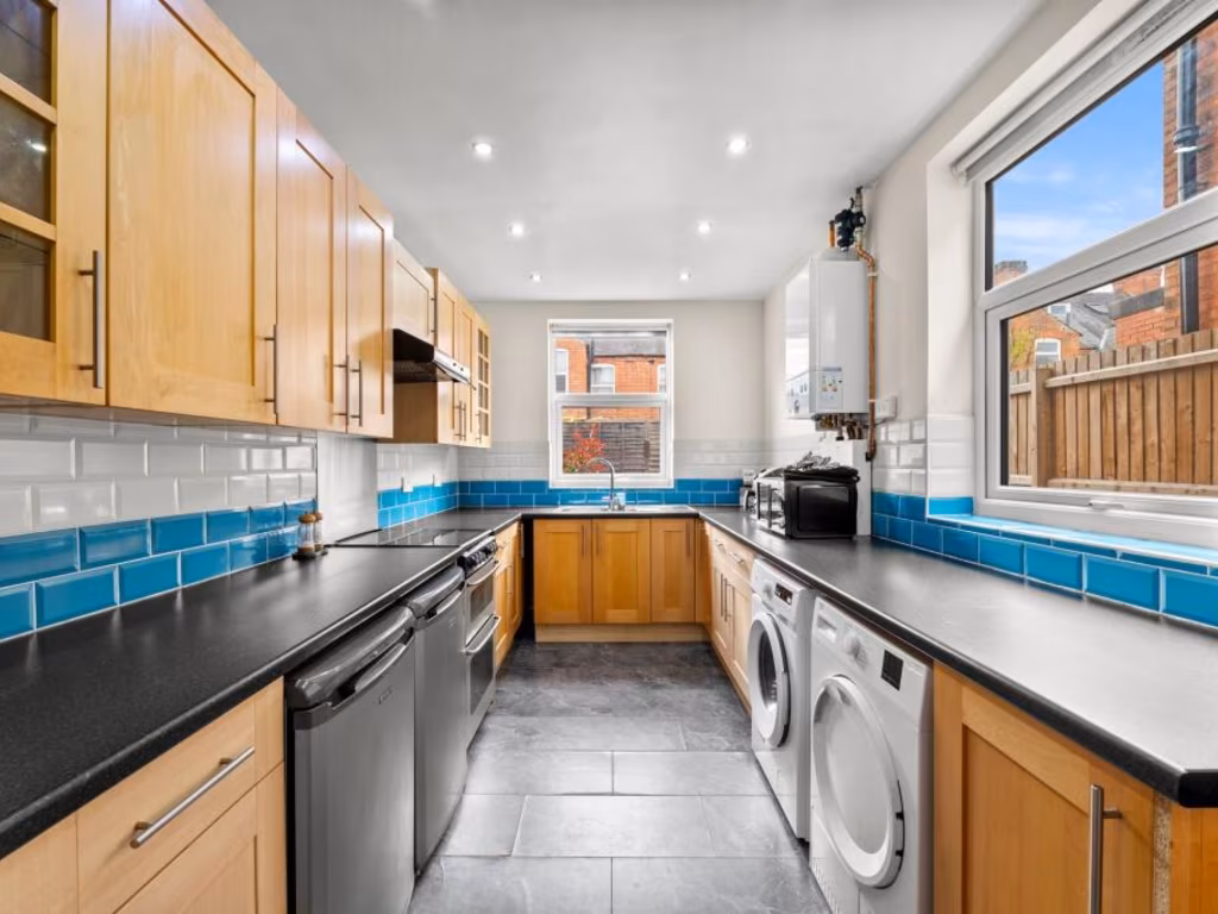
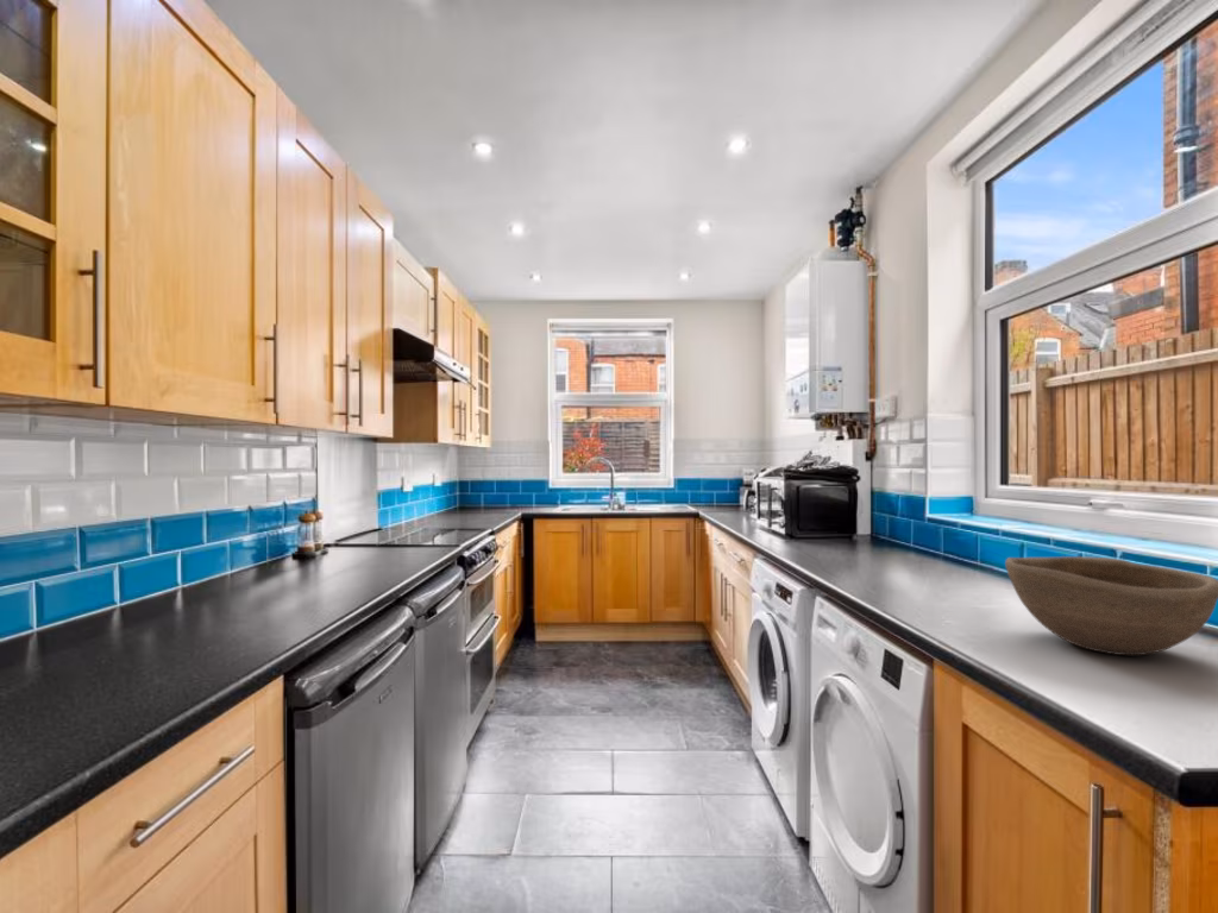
+ bowl [1004,555,1218,656]
